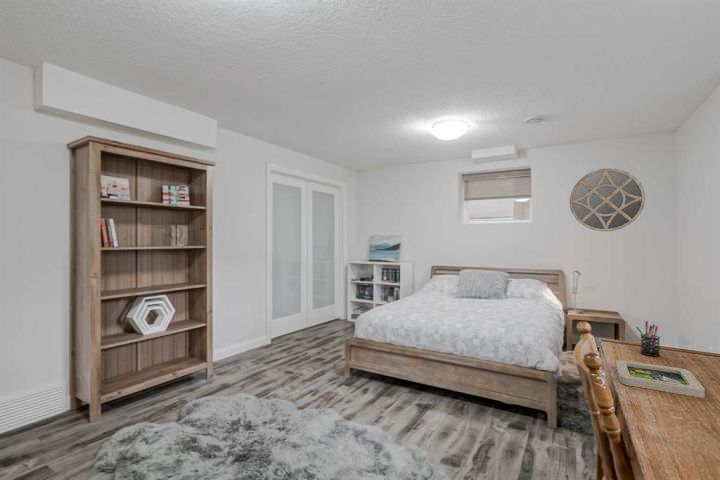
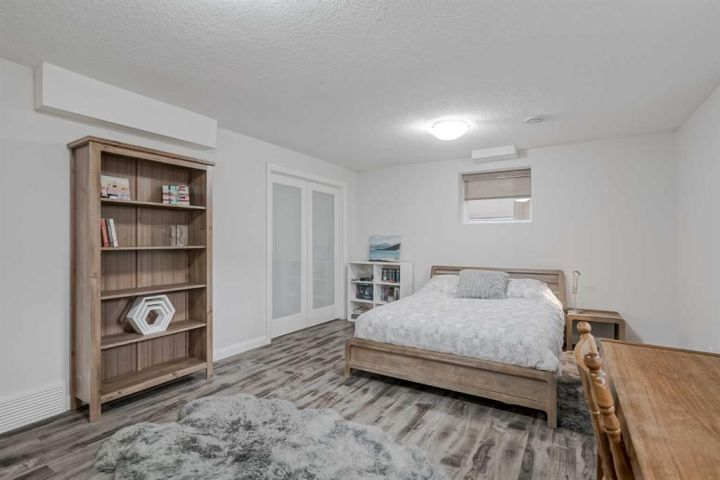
- home mirror [569,167,646,232]
- pen holder [635,320,661,357]
- picture frame [615,359,706,398]
